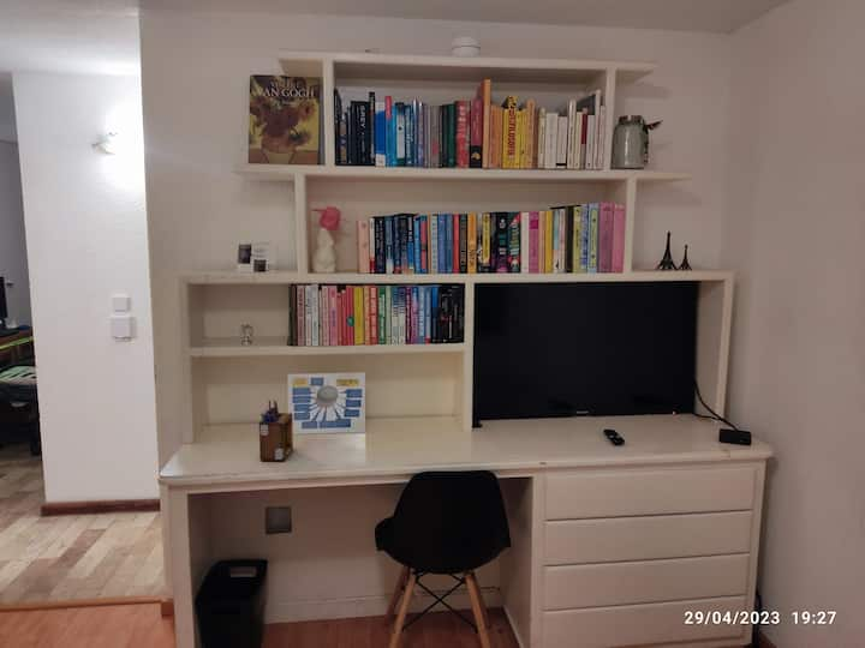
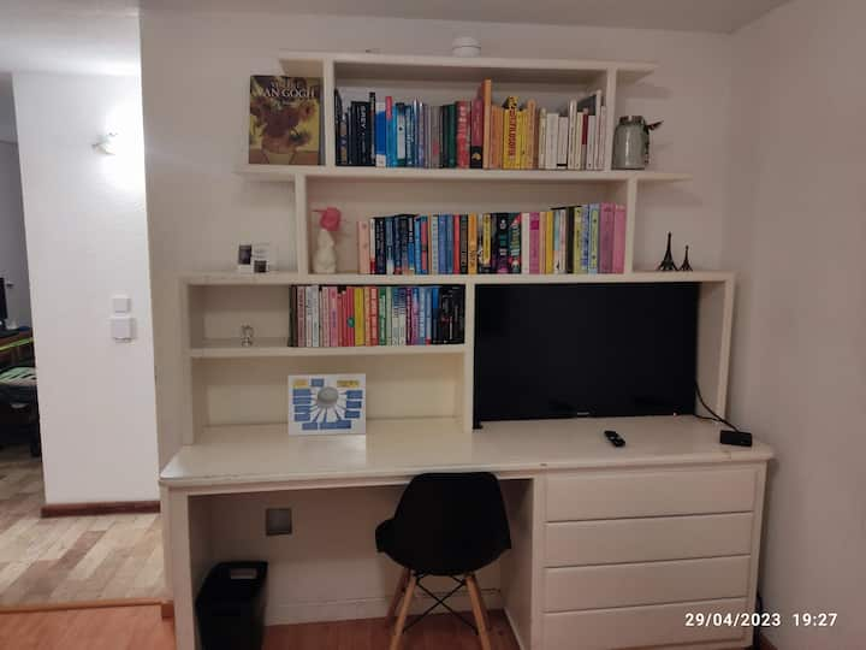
- desk organizer [258,398,294,462]
